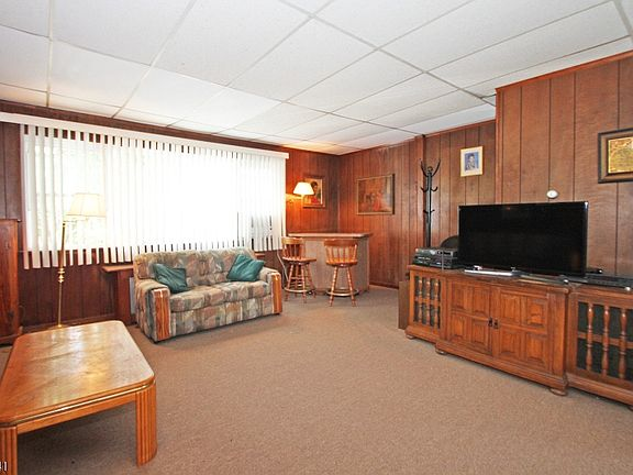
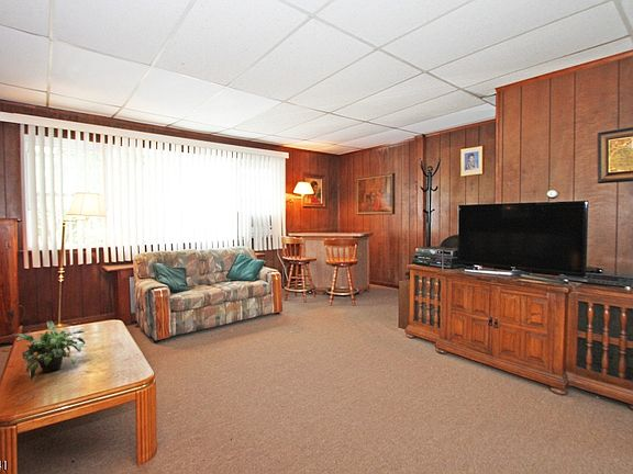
+ potted plant [14,320,88,381]
